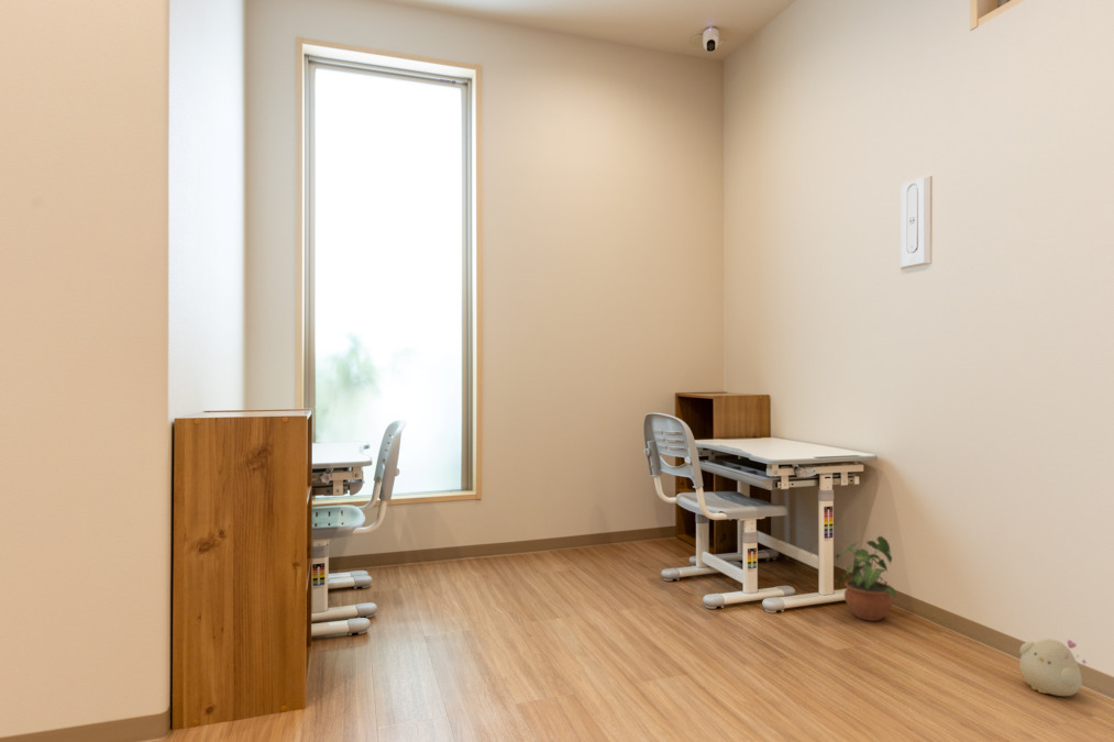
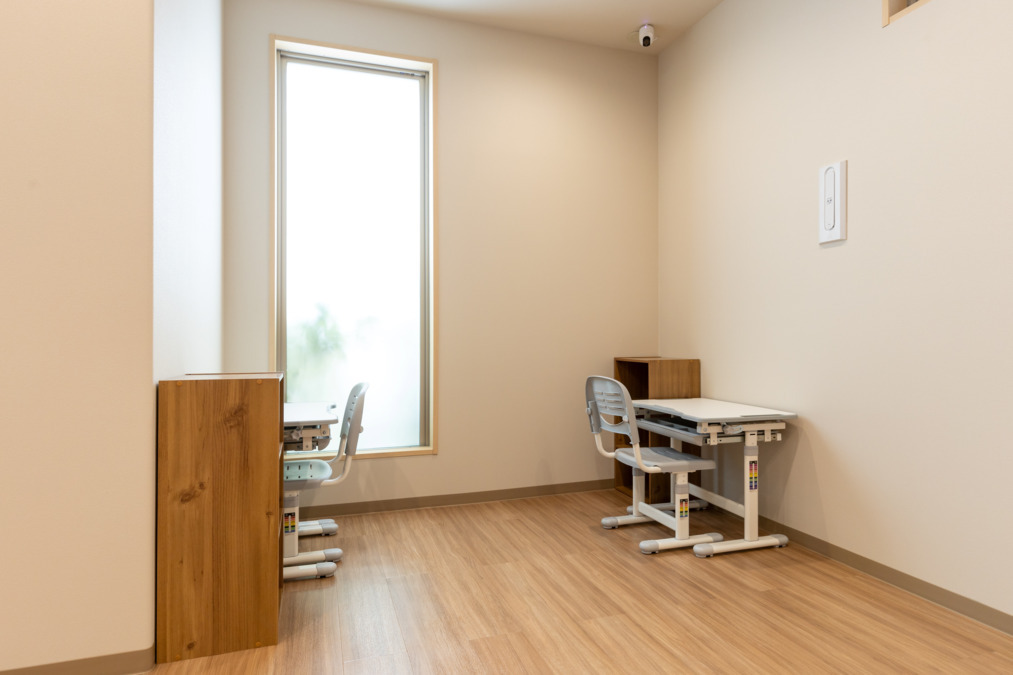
- potted plant [834,535,897,622]
- plush toy [1018,639,1088,697]
